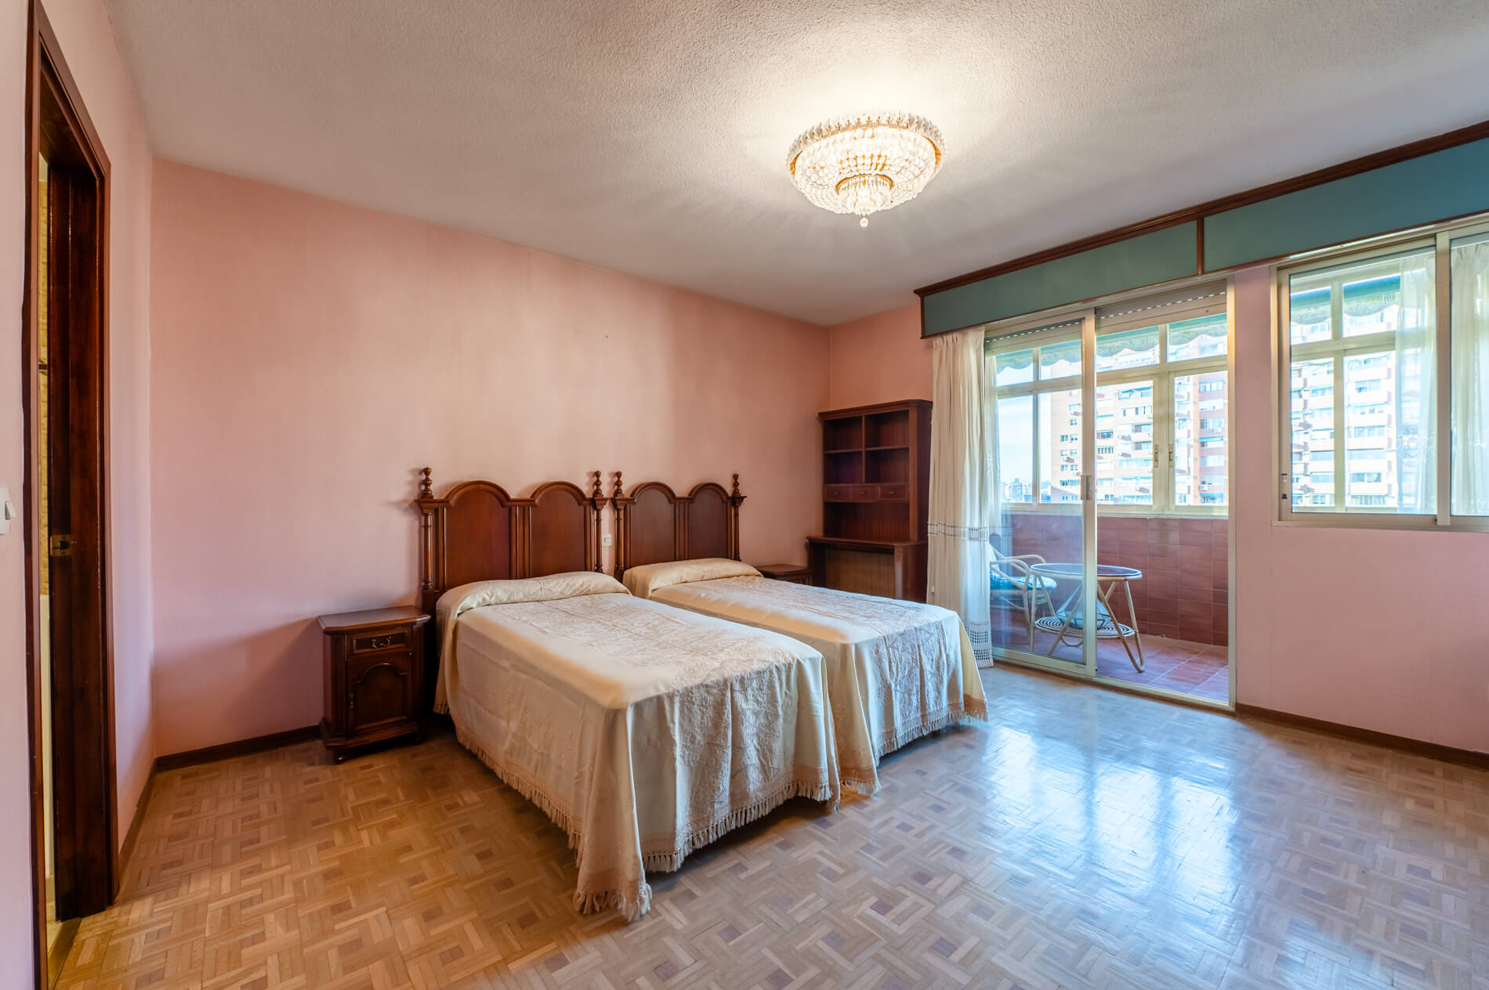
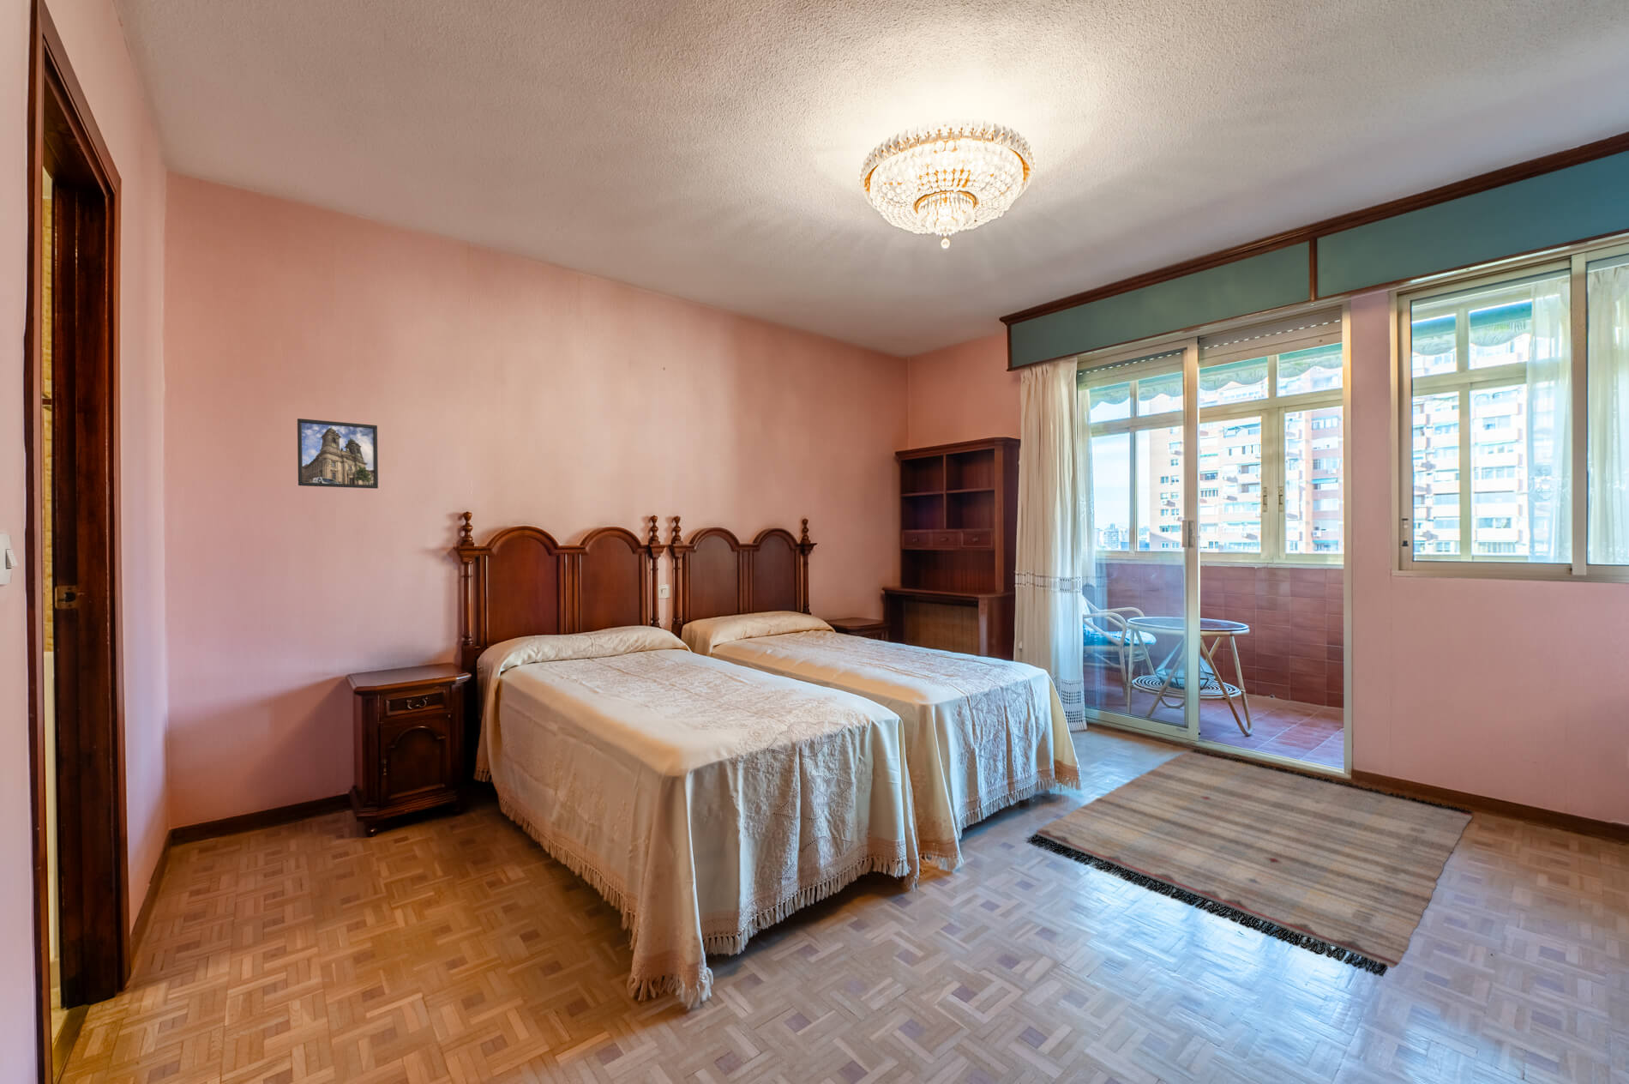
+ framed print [296,417,379,490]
+ rug [1023,748,1474,976]
